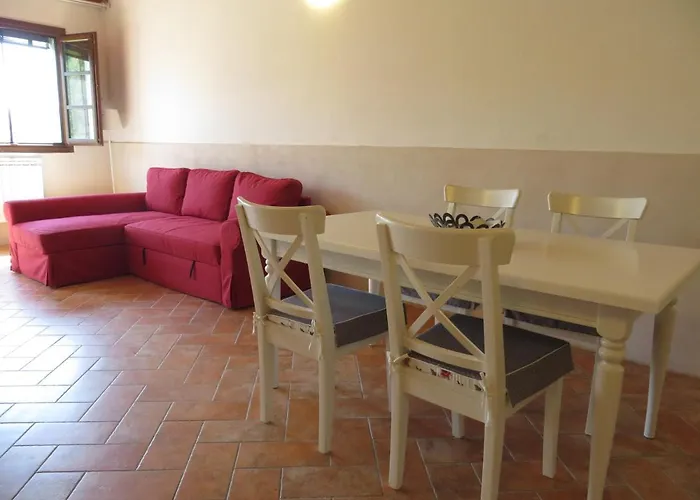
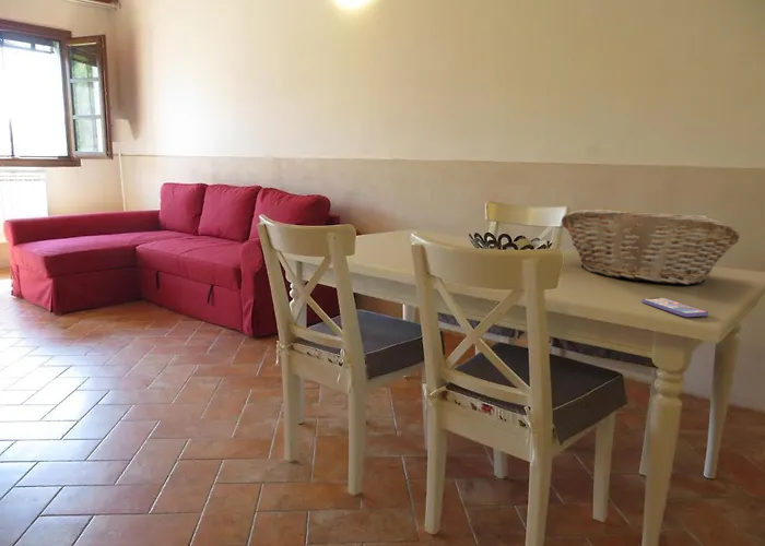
+ smartphone [642,297,709,318]
+ fruit basket [561,209,741,286]
